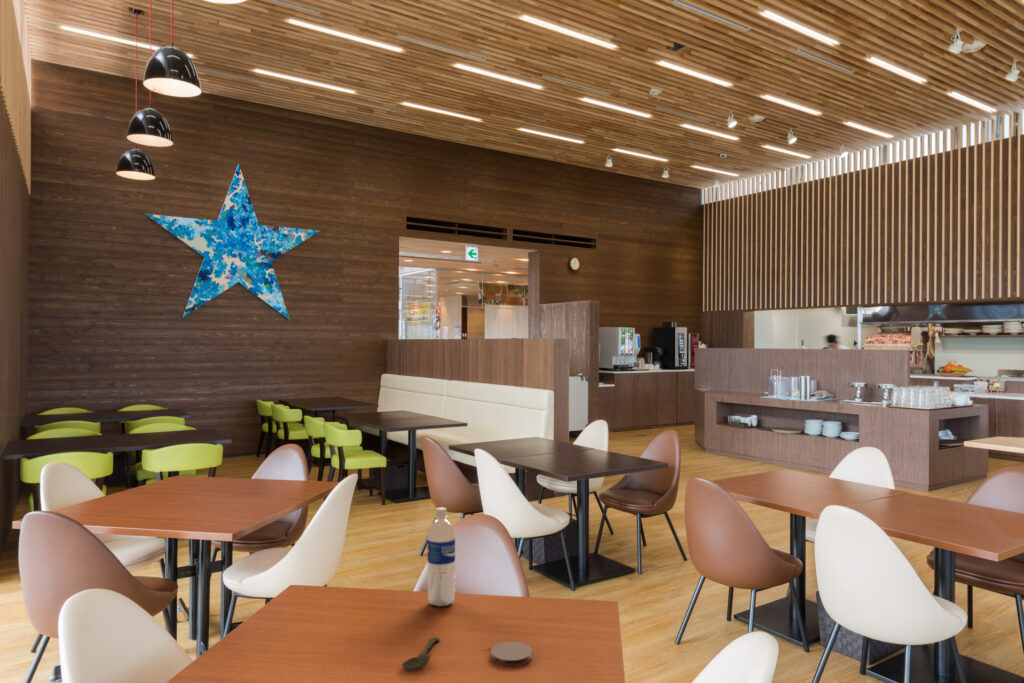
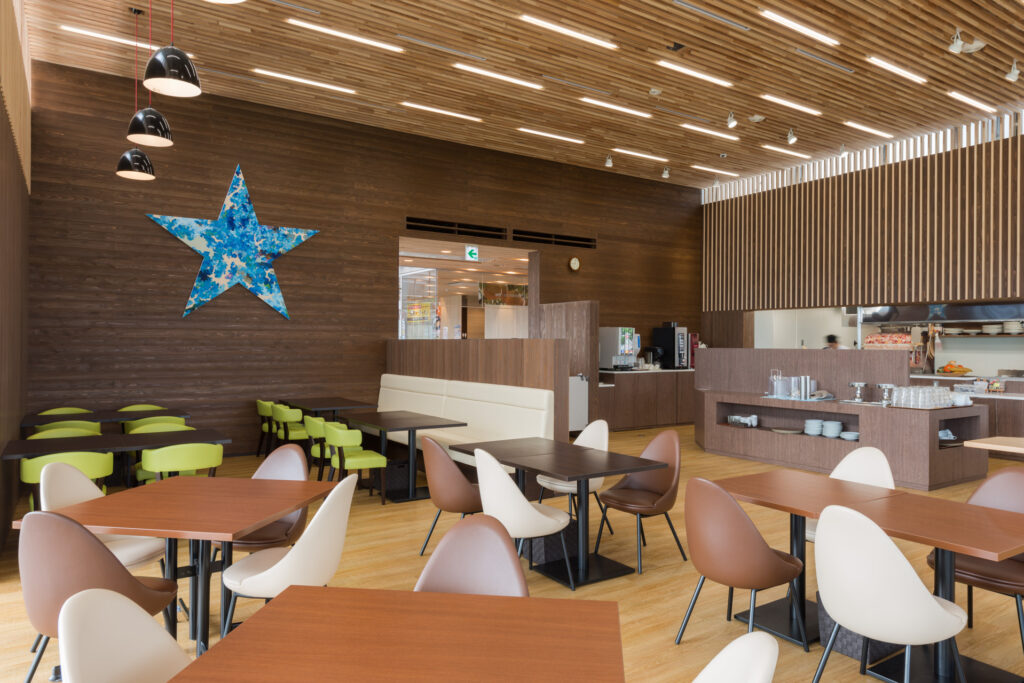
- water bottle [426,506,456,608]
- coaster [490,641,533,667]
- spoon [401,636,441,672]
